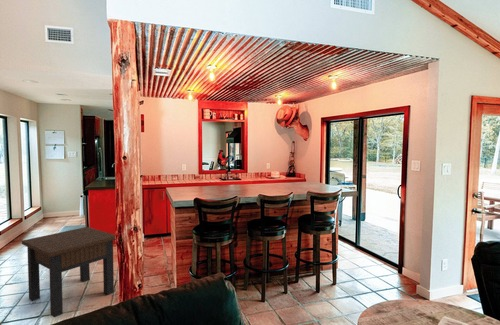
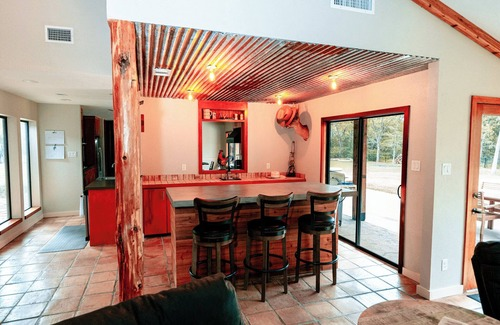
- side table [21,226,117,318]
